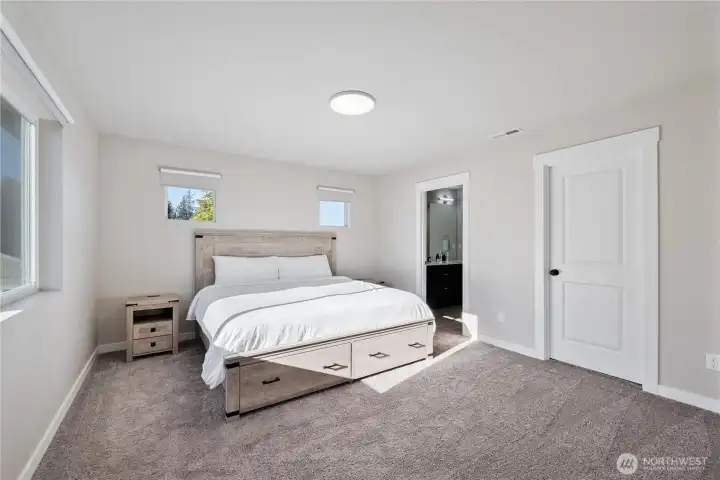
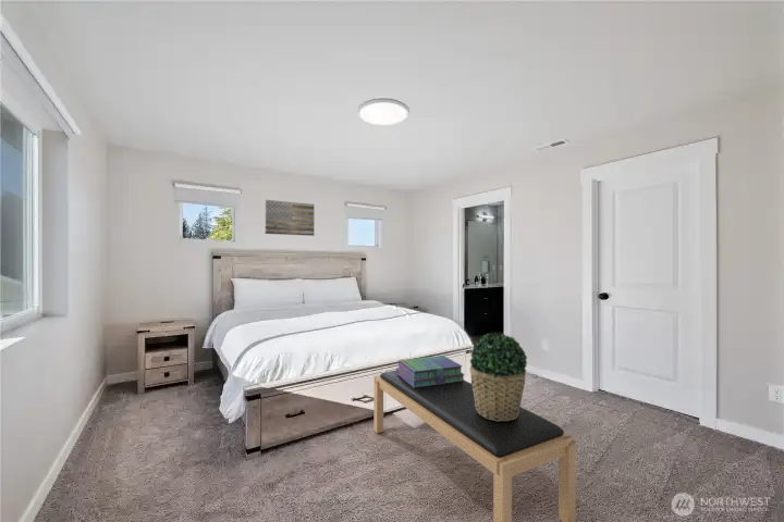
+ wall art [264,199,315,237]
+ bench [372,369,577,522]
+ potted plant [468,332,528,421]
+ stack of books [395,355,466,388]
